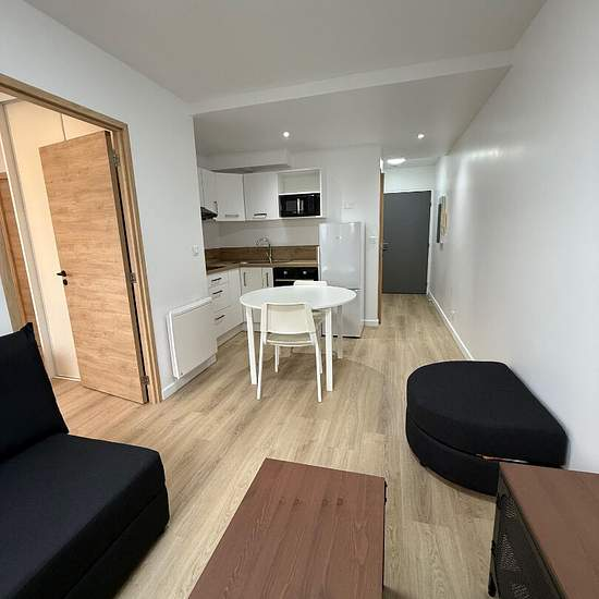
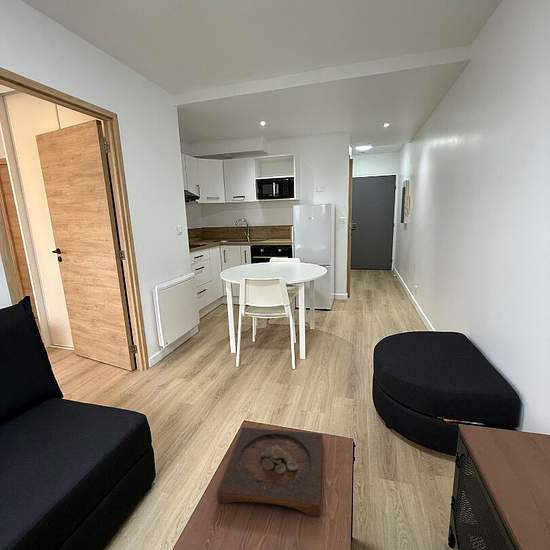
+ wooden tray [216,426,323,517]
